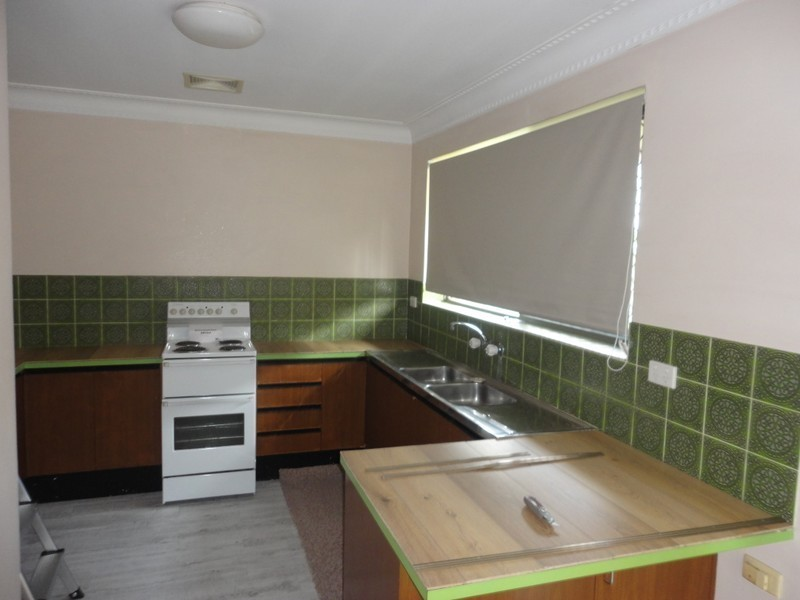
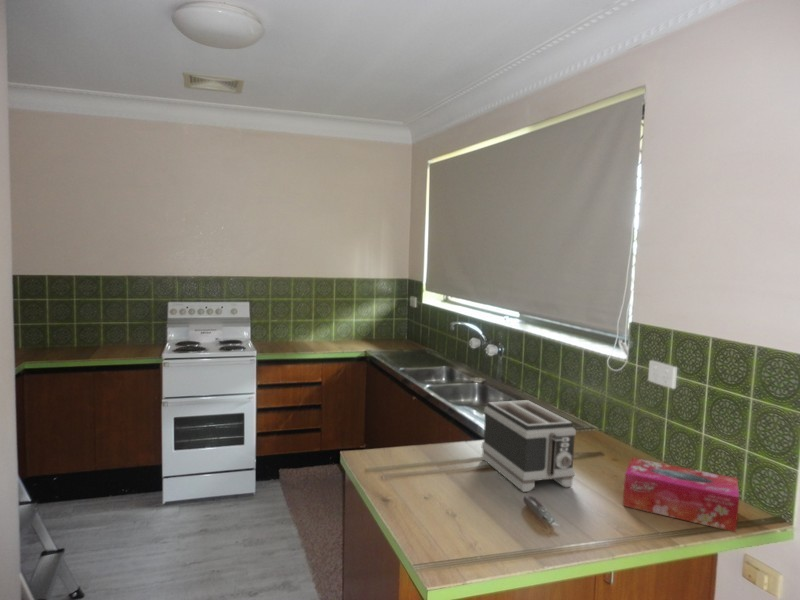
+ toaster [481,399,577,493]
+ tissue box [622,457,740,533]
